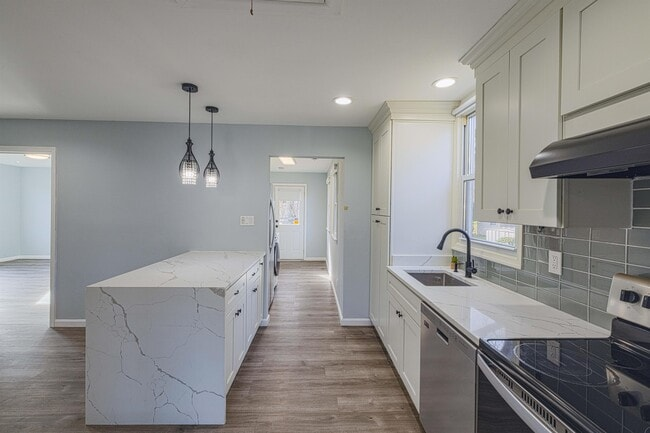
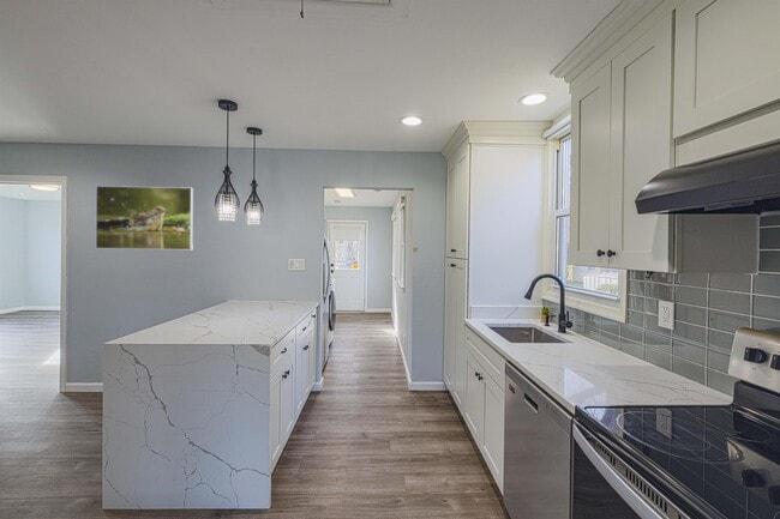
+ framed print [95,185,194,251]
